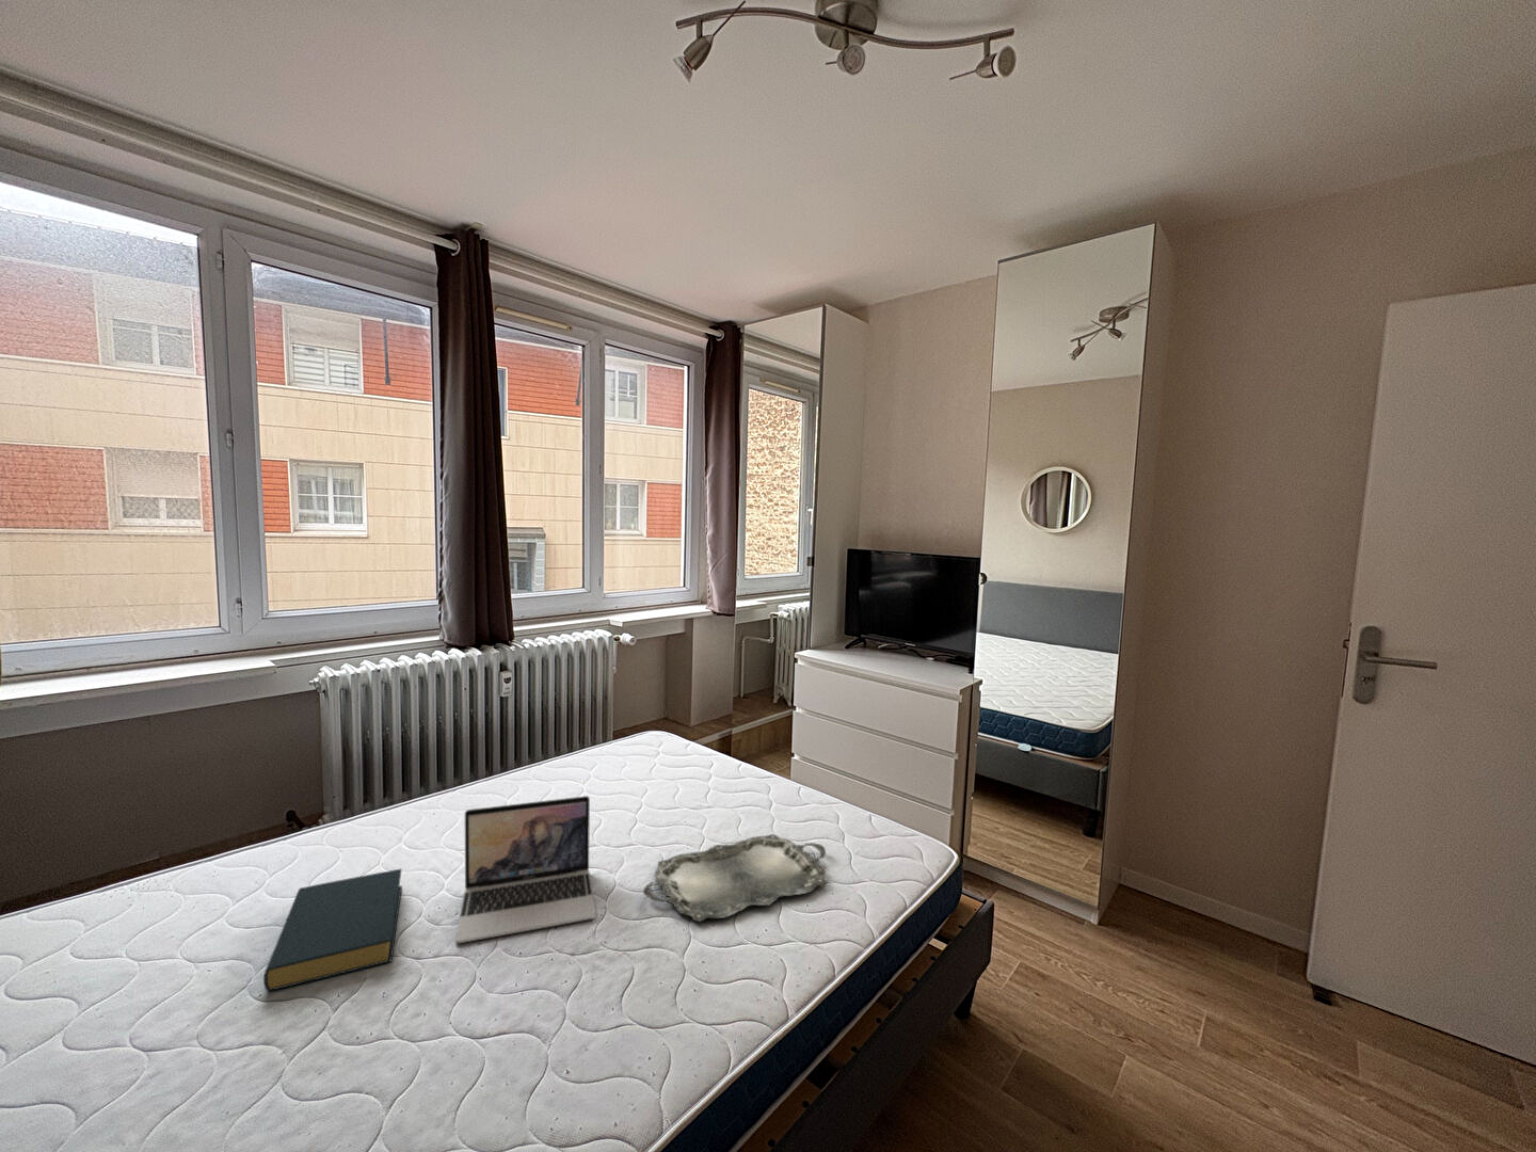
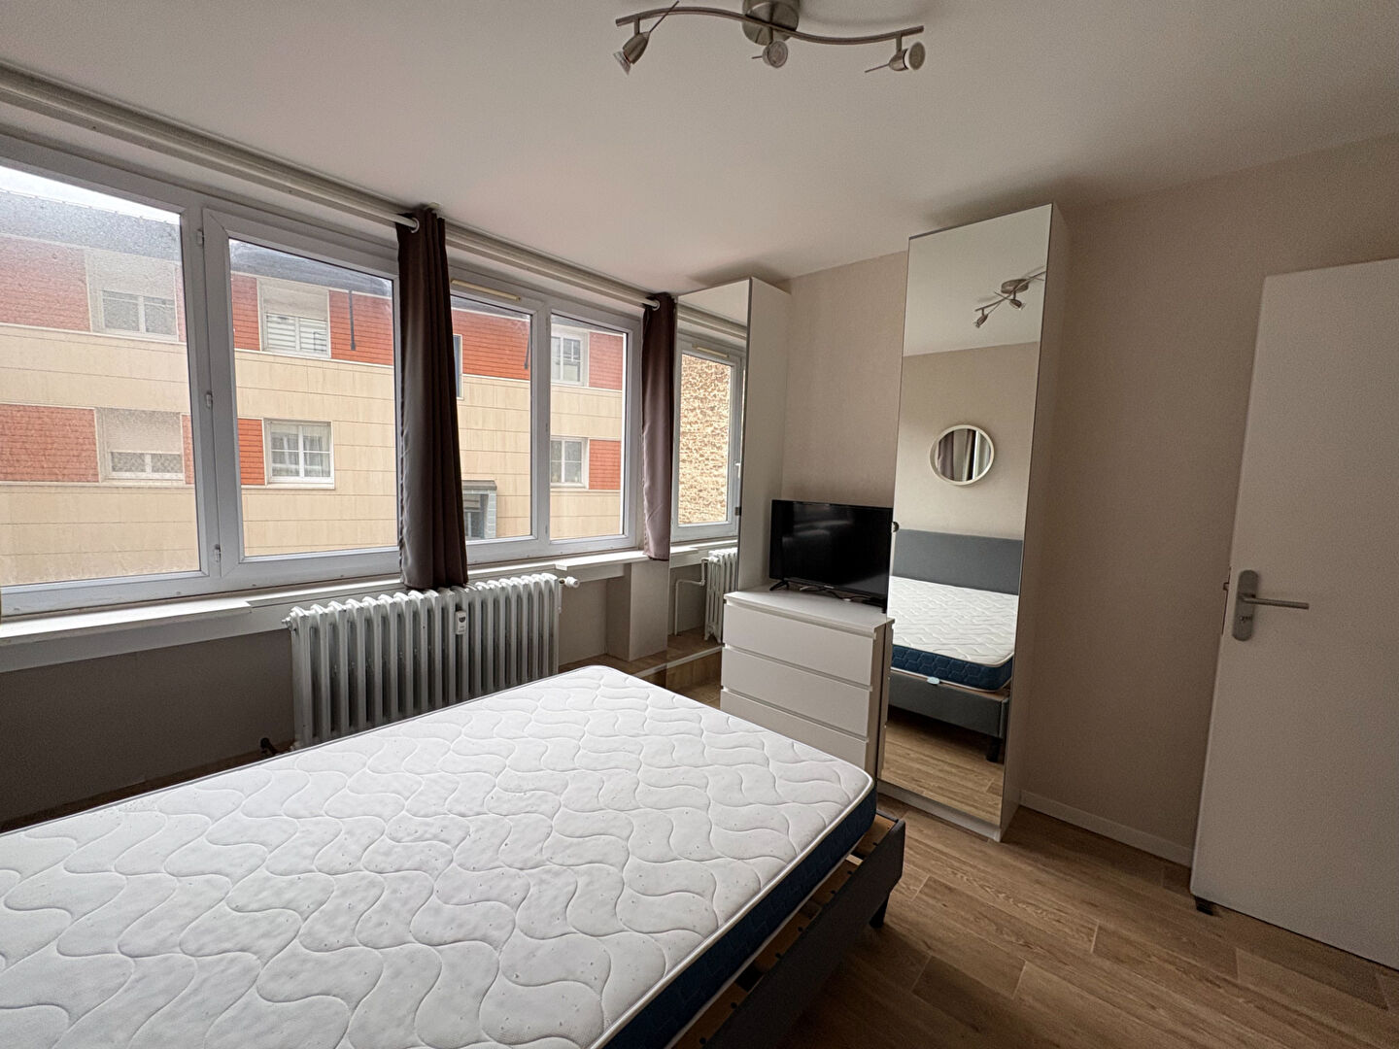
- laptop [455,795,596,944]
- serving tray [642,833,827,922]
- hardback book [262,868,403,993]
